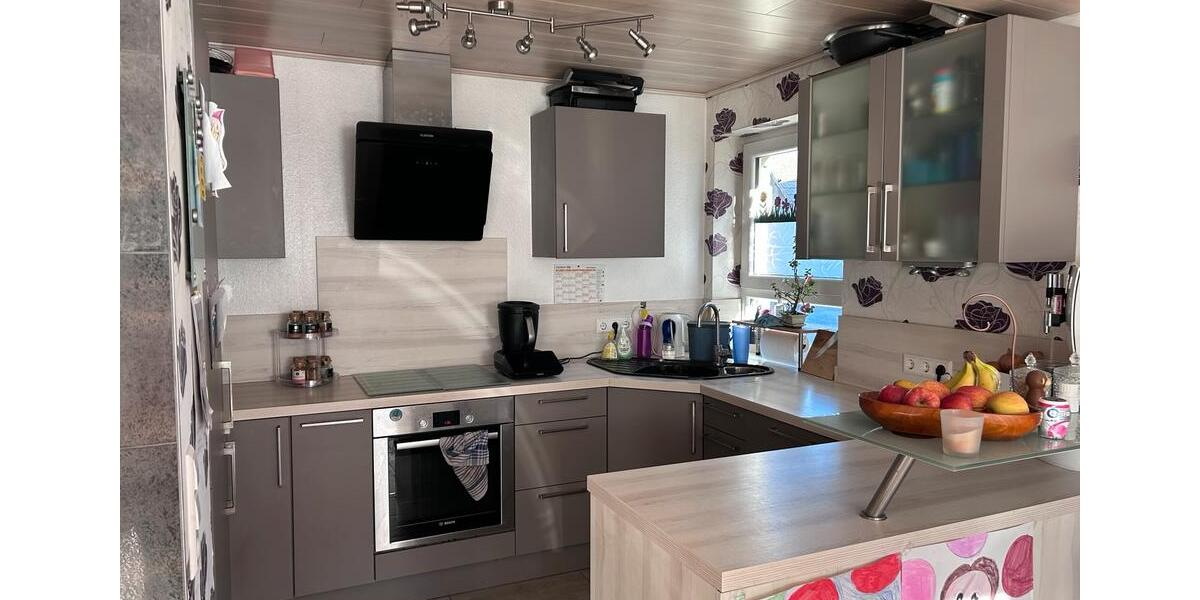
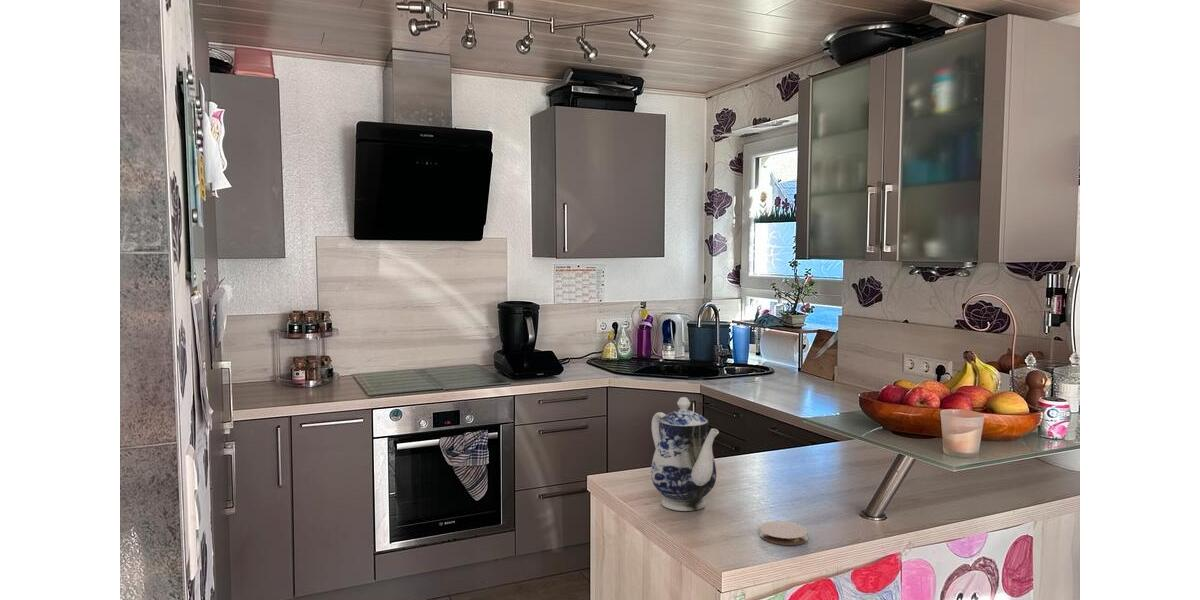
+ teapot [650,396,720,512]
+ coaster [758,520,809,546]
